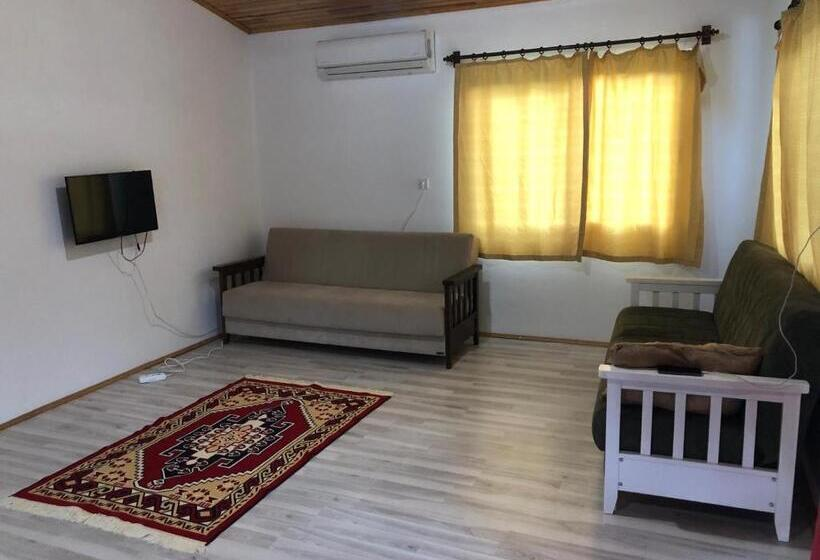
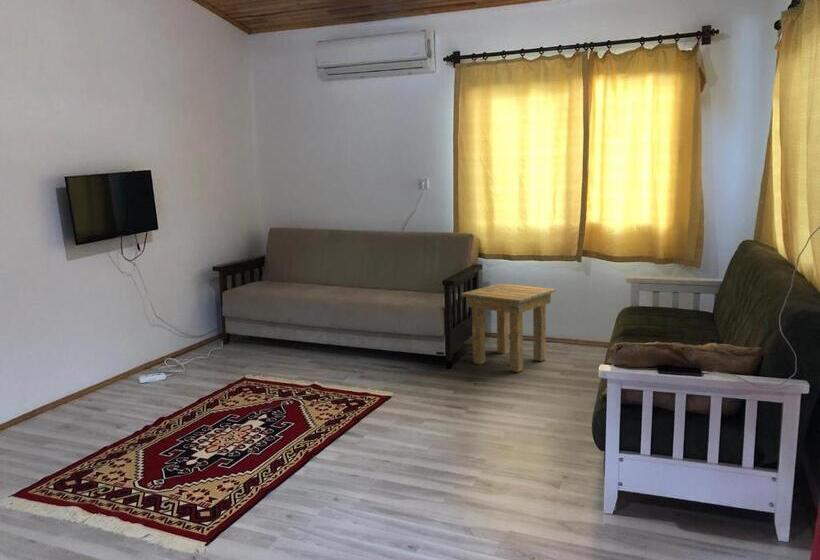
+ side table [460,283,557,373]
